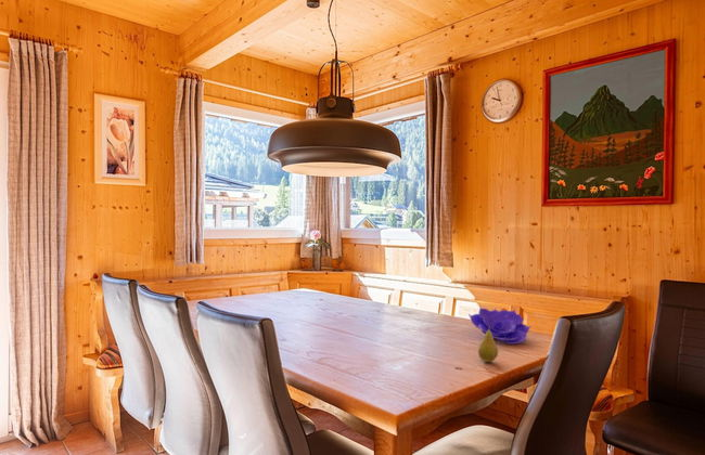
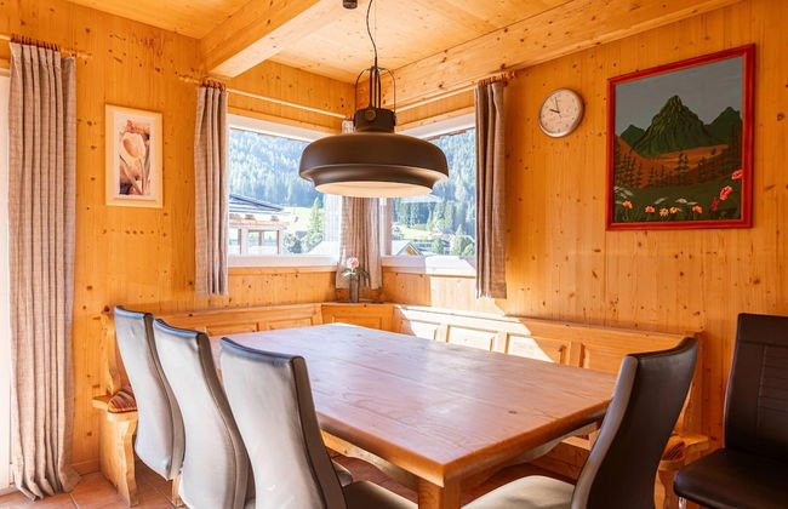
- decorative bowl [467,307,533,344]
- fruit [477,326,499,363]
